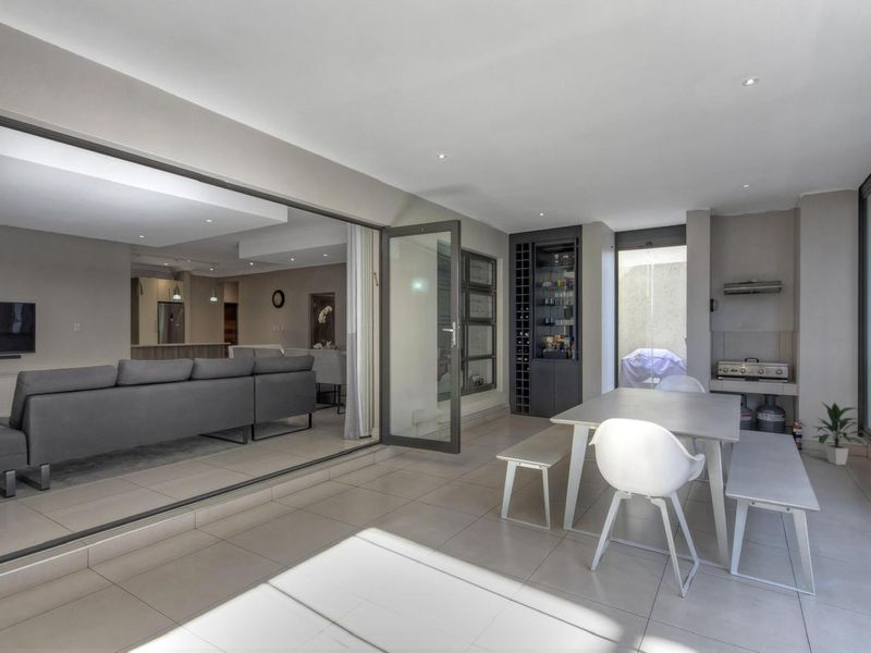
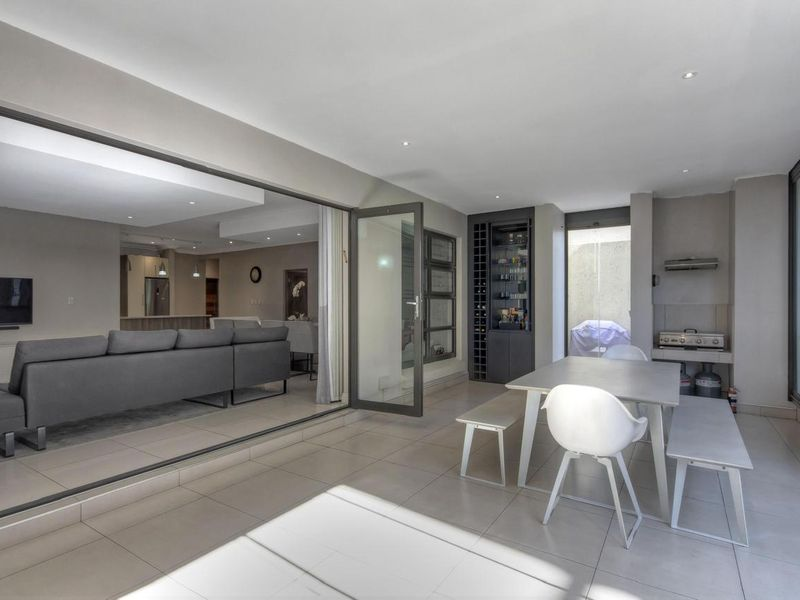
- indoor plant [810,401,871,466]
